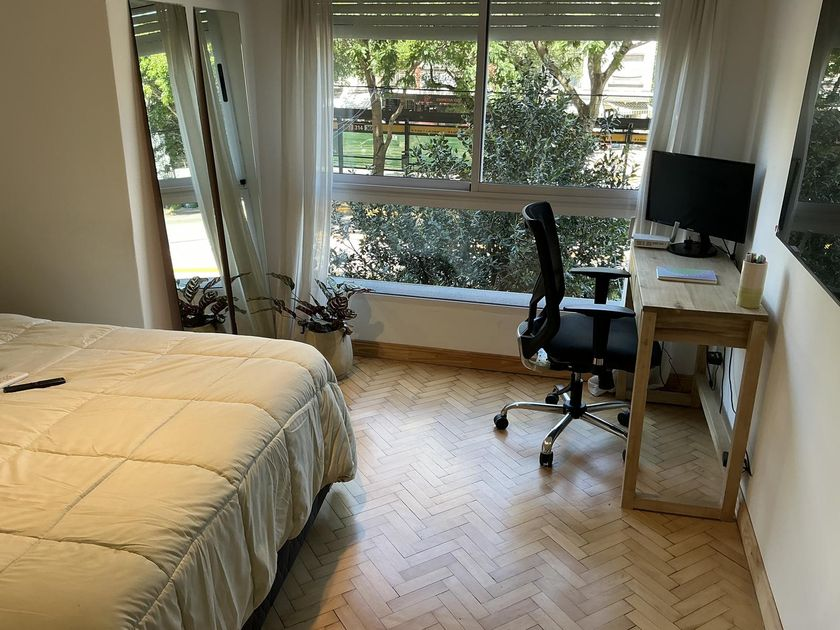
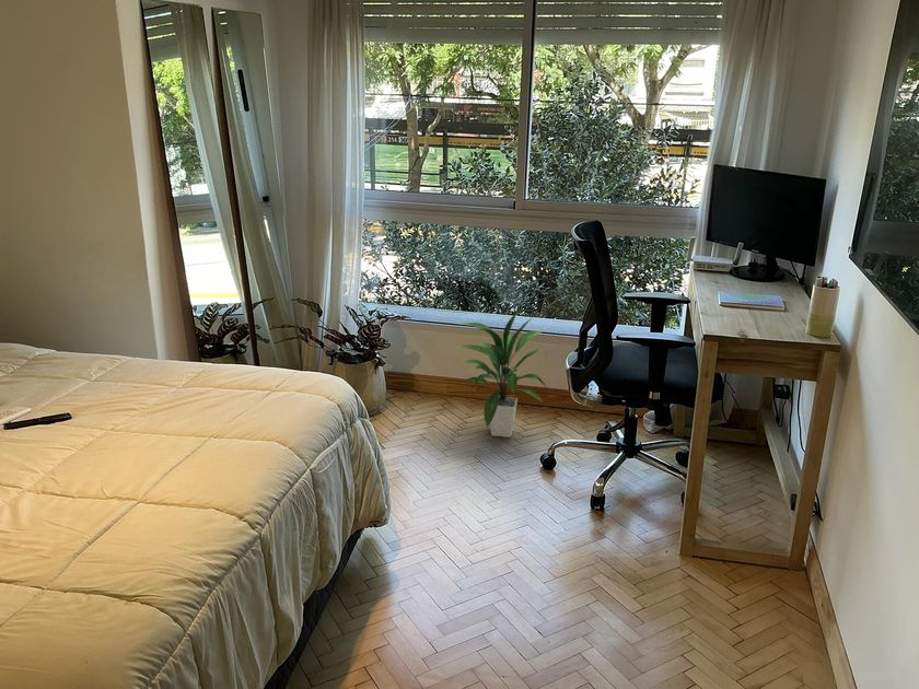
+ indoor plant [456,310,550,439]
